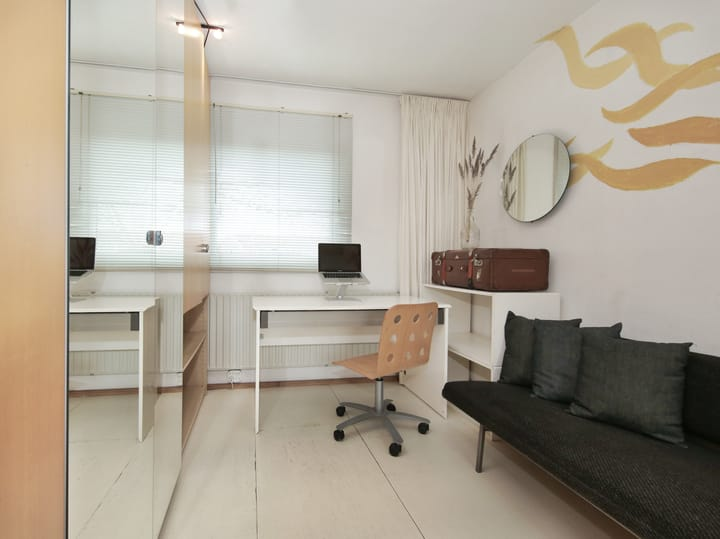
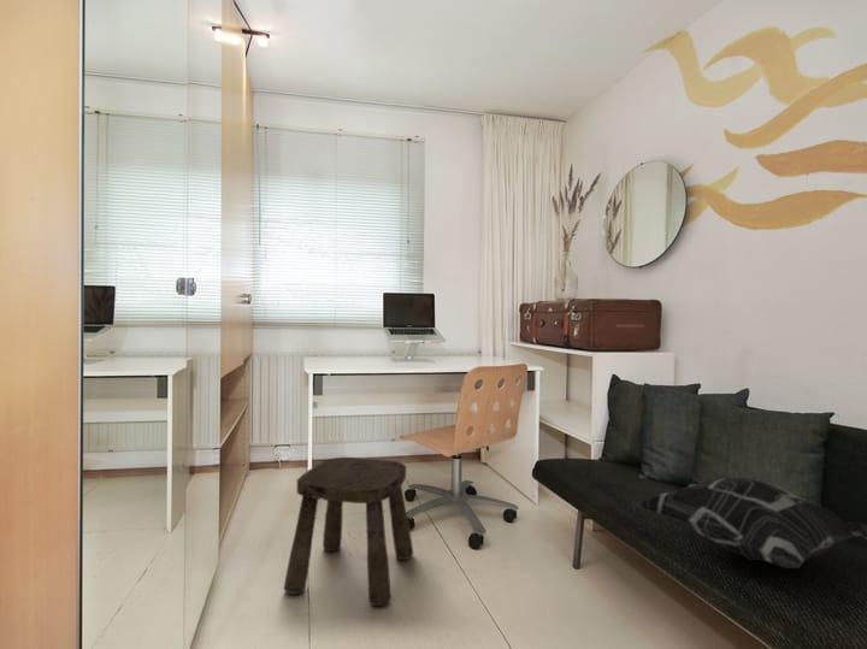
+ decorative pillow [636,477,867,570]
+ stool [283,456,414,607]
